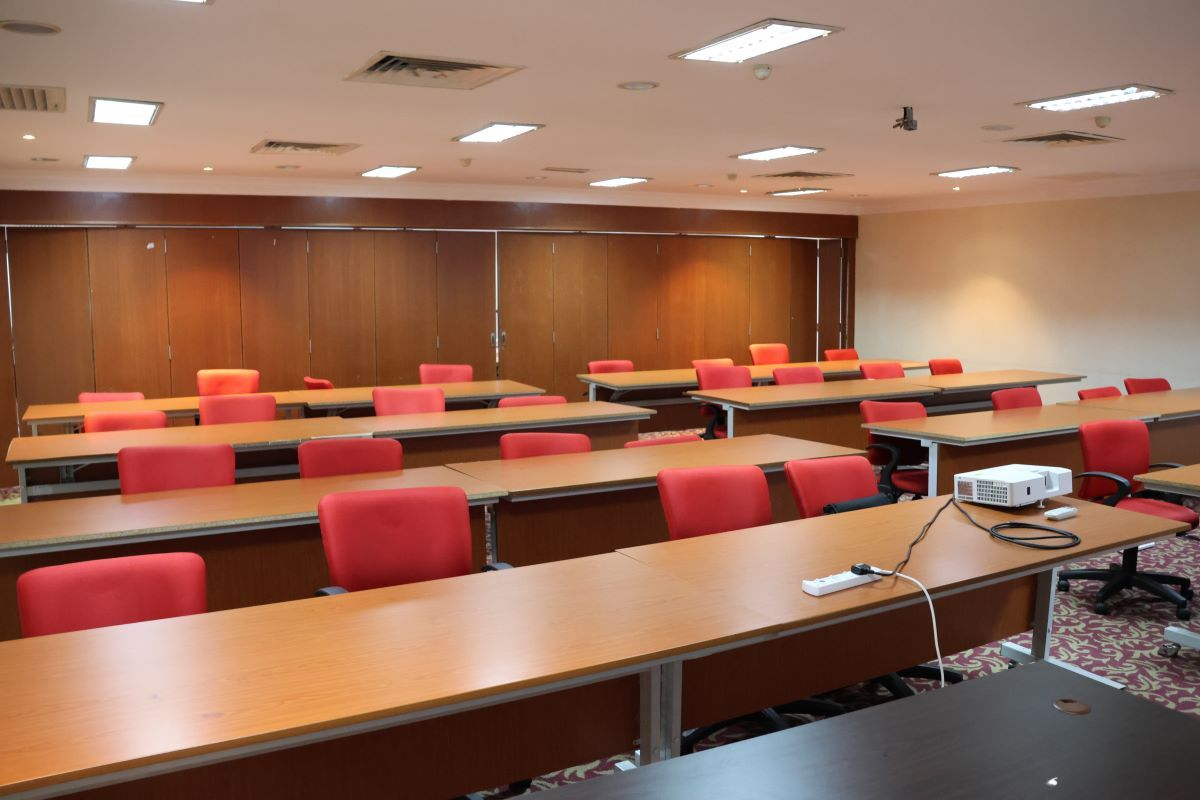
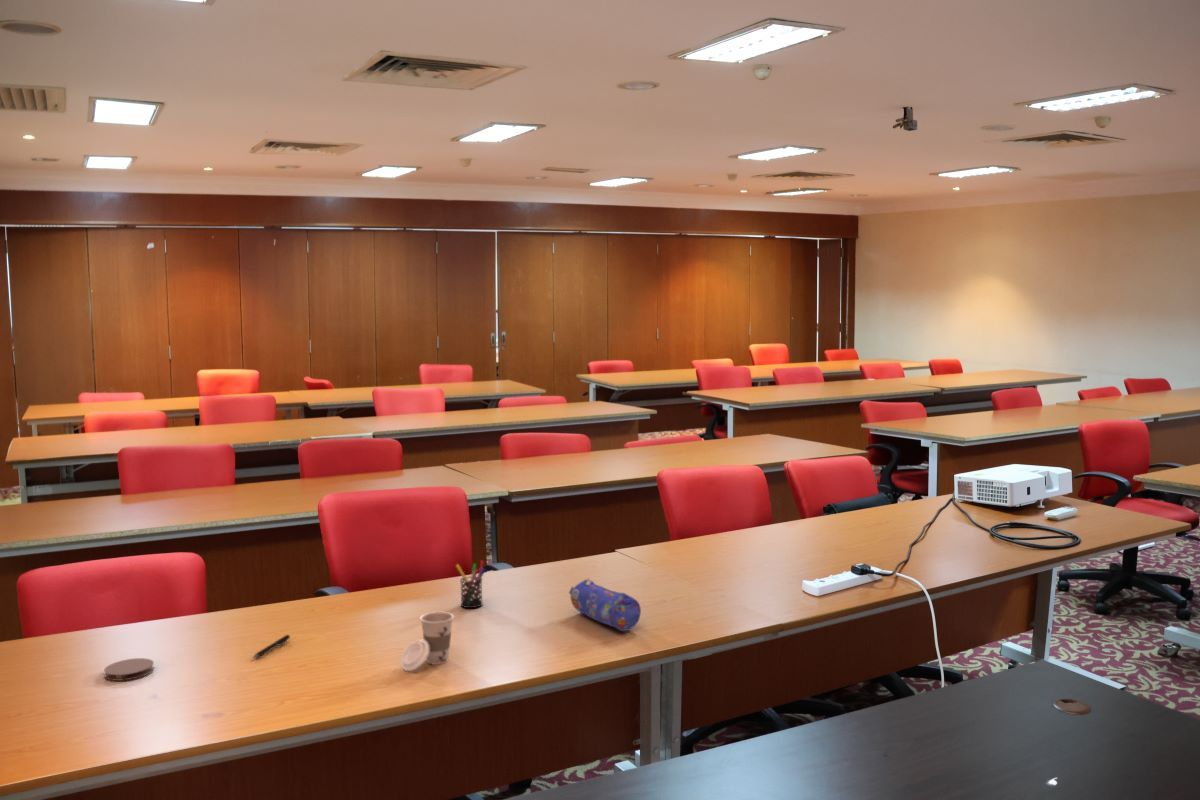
+ pen holder [455,559,487,609]
+ cup [400,611,455,672]
+ pencil case [568,577,642,632]
+ coaster [103,657,155,682]
+ pen [252,634,291,659]
